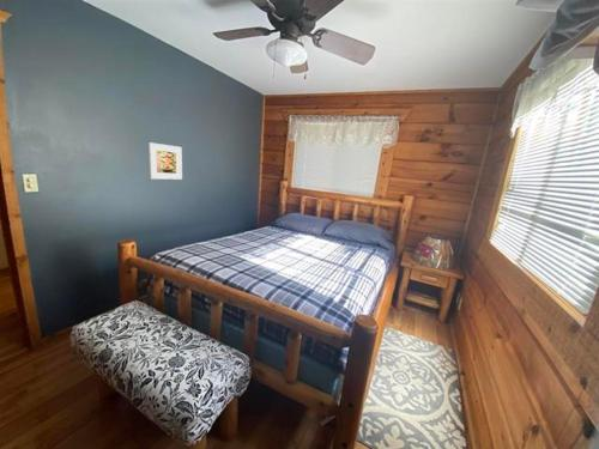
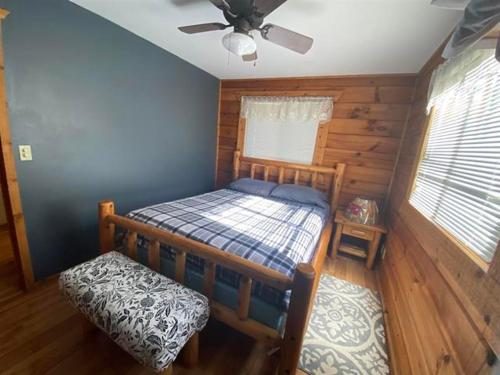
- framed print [147,141,183,181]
